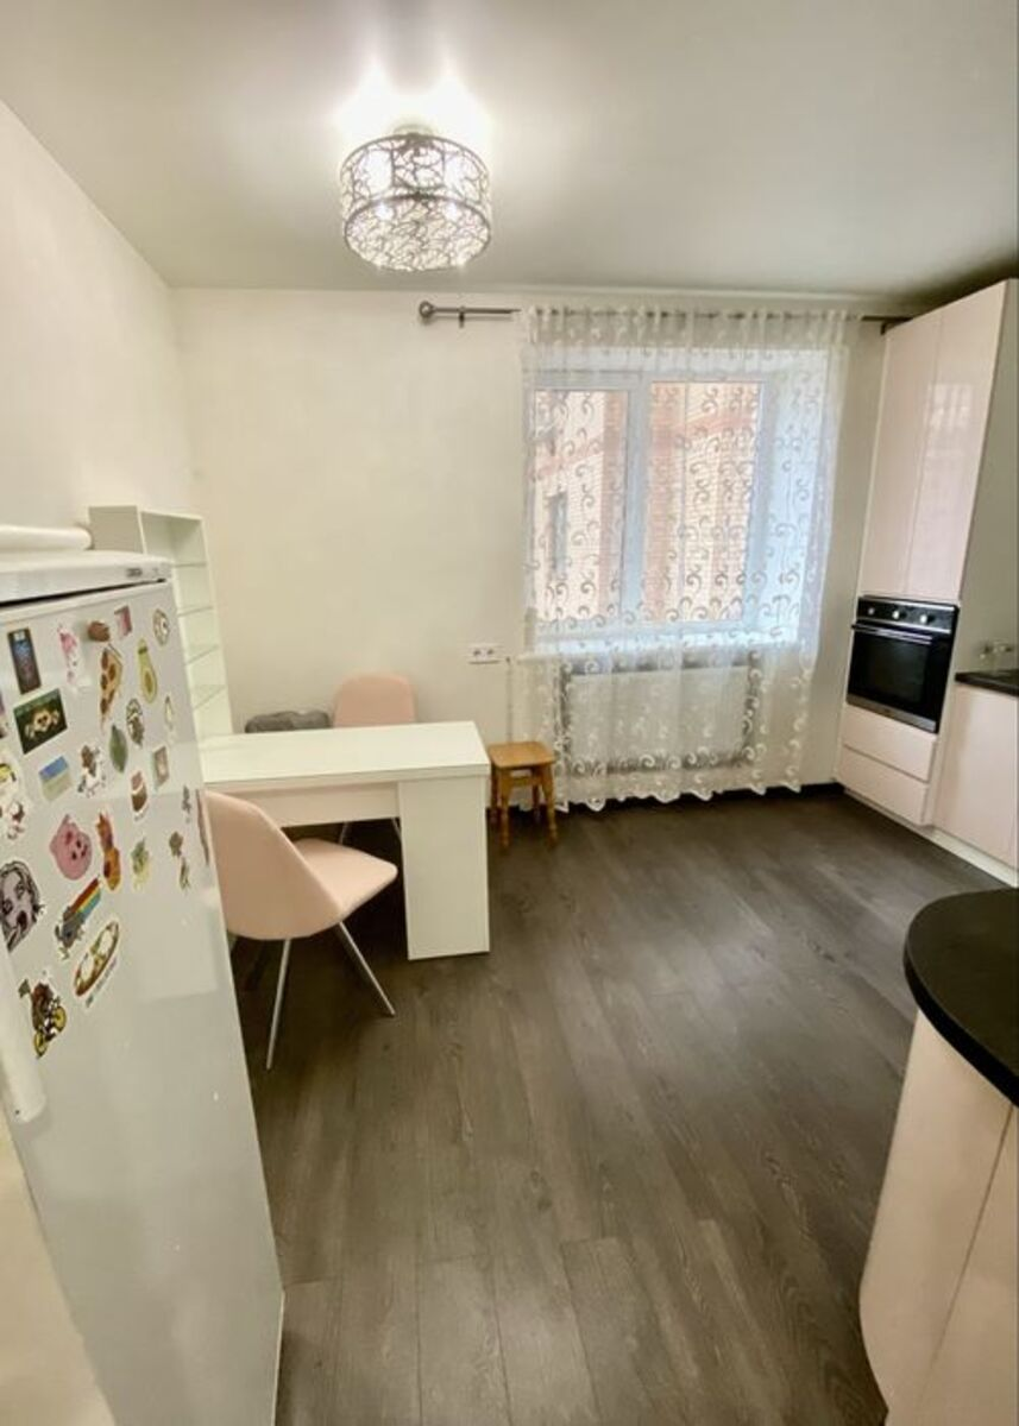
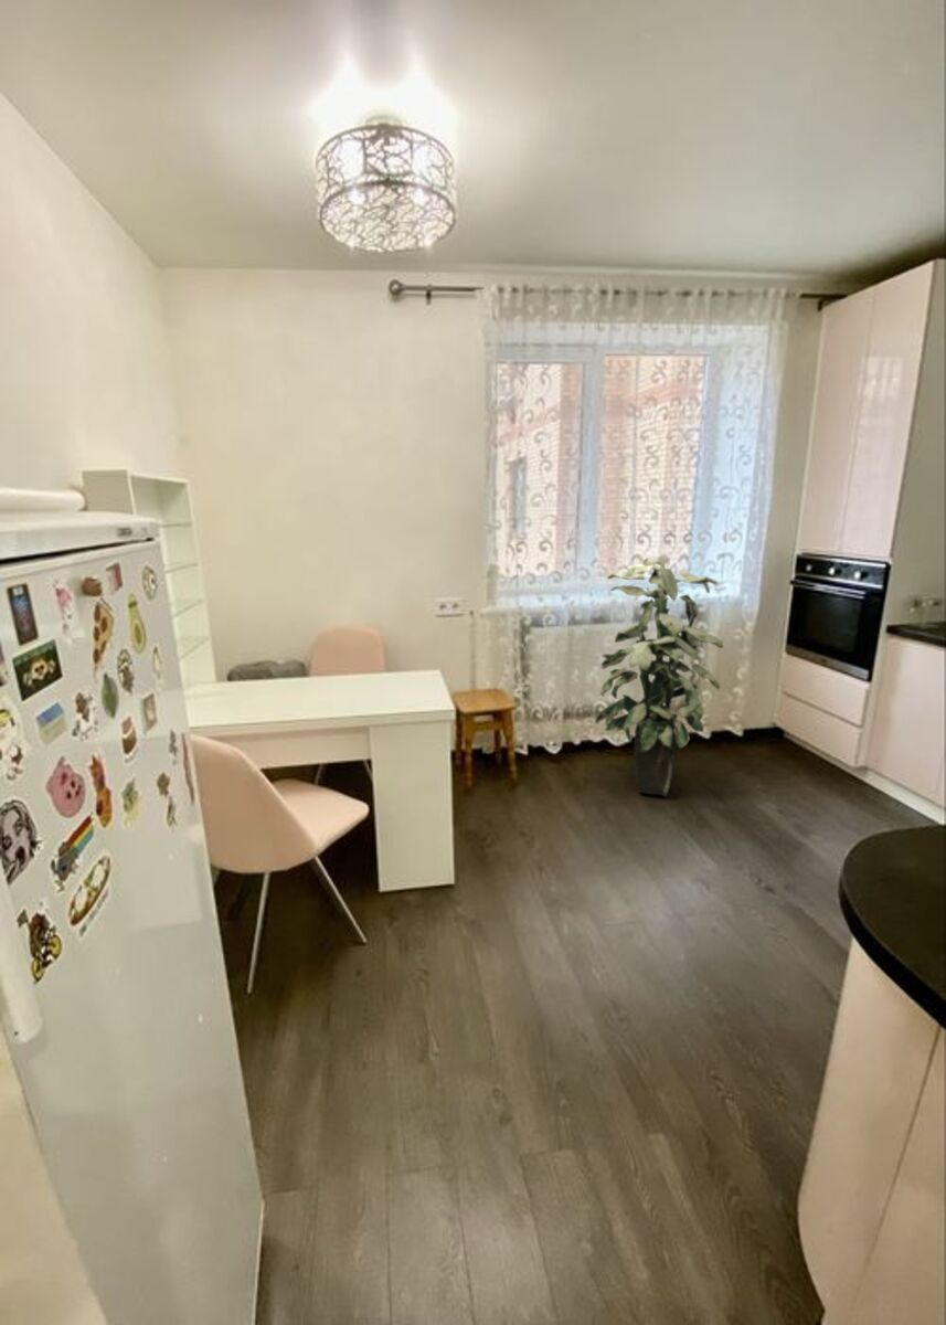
+ indoor plant [594,555,724,797]
